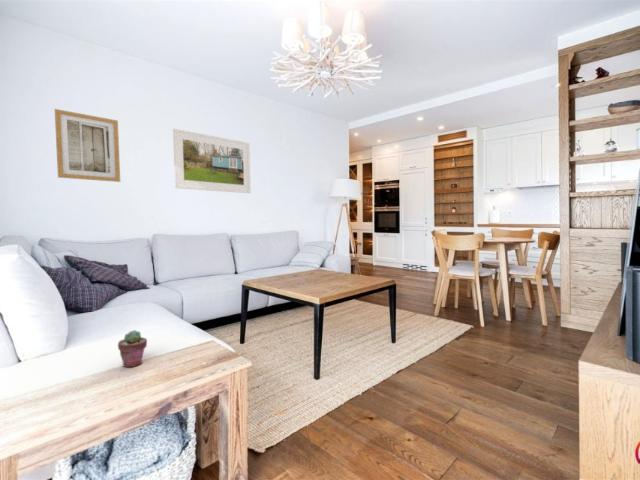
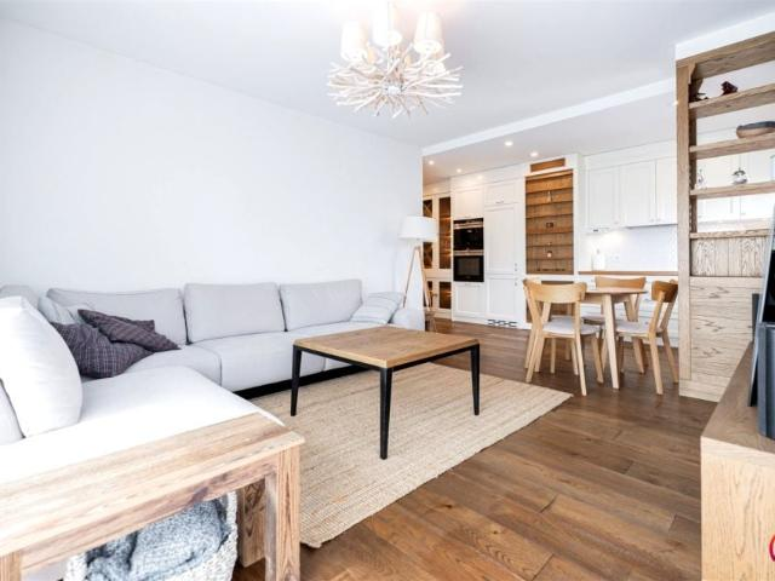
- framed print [172,128,252,194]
- potted succulent [117,329,148,368]
- wall art [54,108,121,183]
